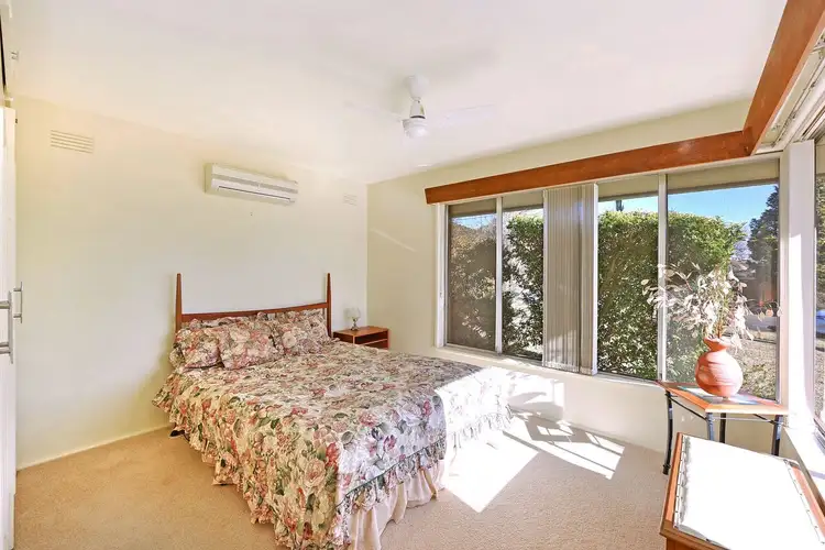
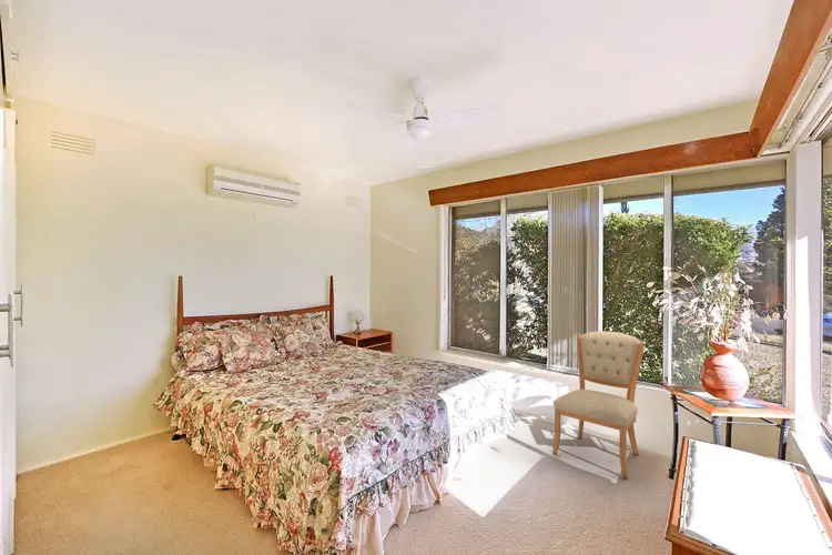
+ chair [551,330,646,480]
